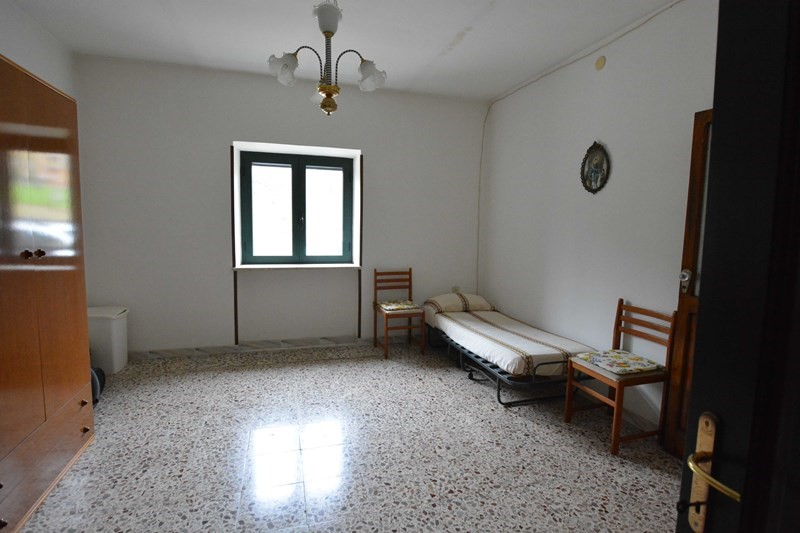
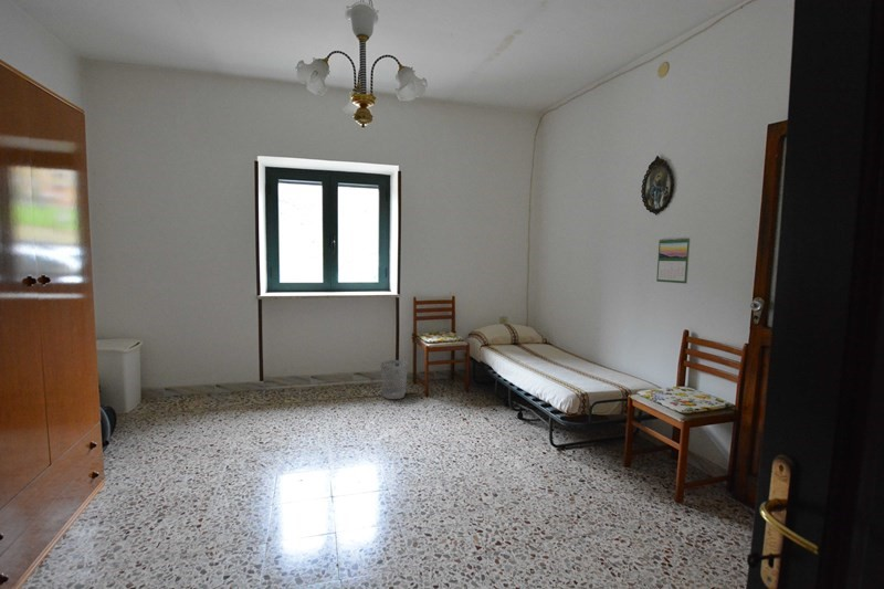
+ wastebasket [380,359,409,400]
+ calendar [655,236,691,285]
